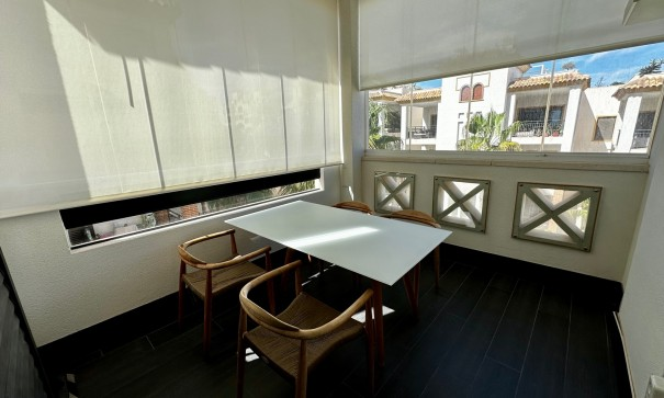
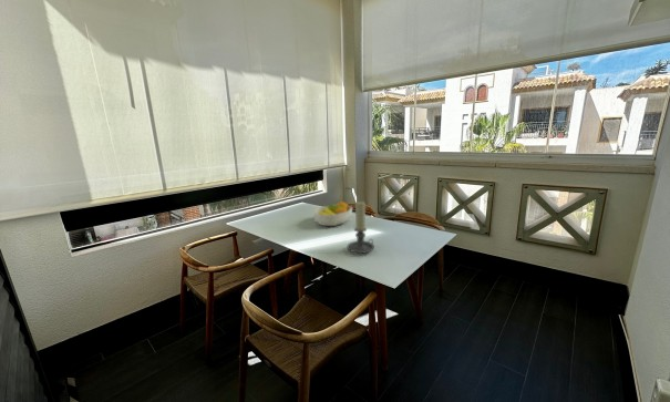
+ candle holder [347,200,375,255]
+ fruit bowl [312,200,353,227]
